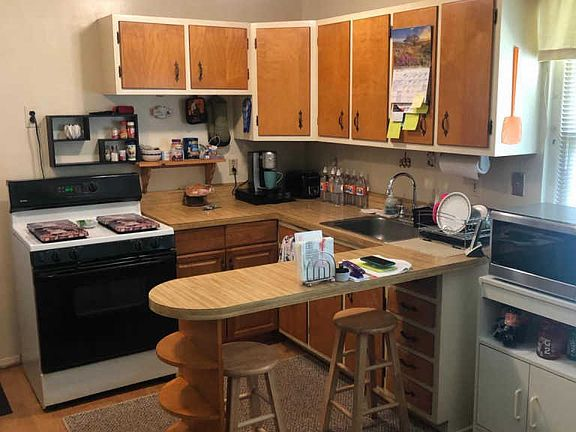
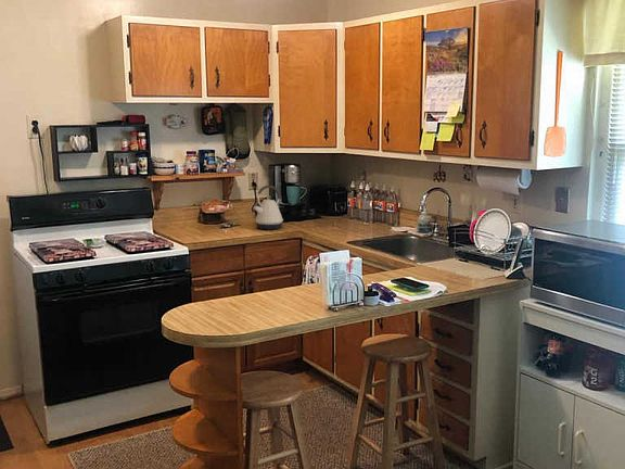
+ kettle [253,185,284,230]
